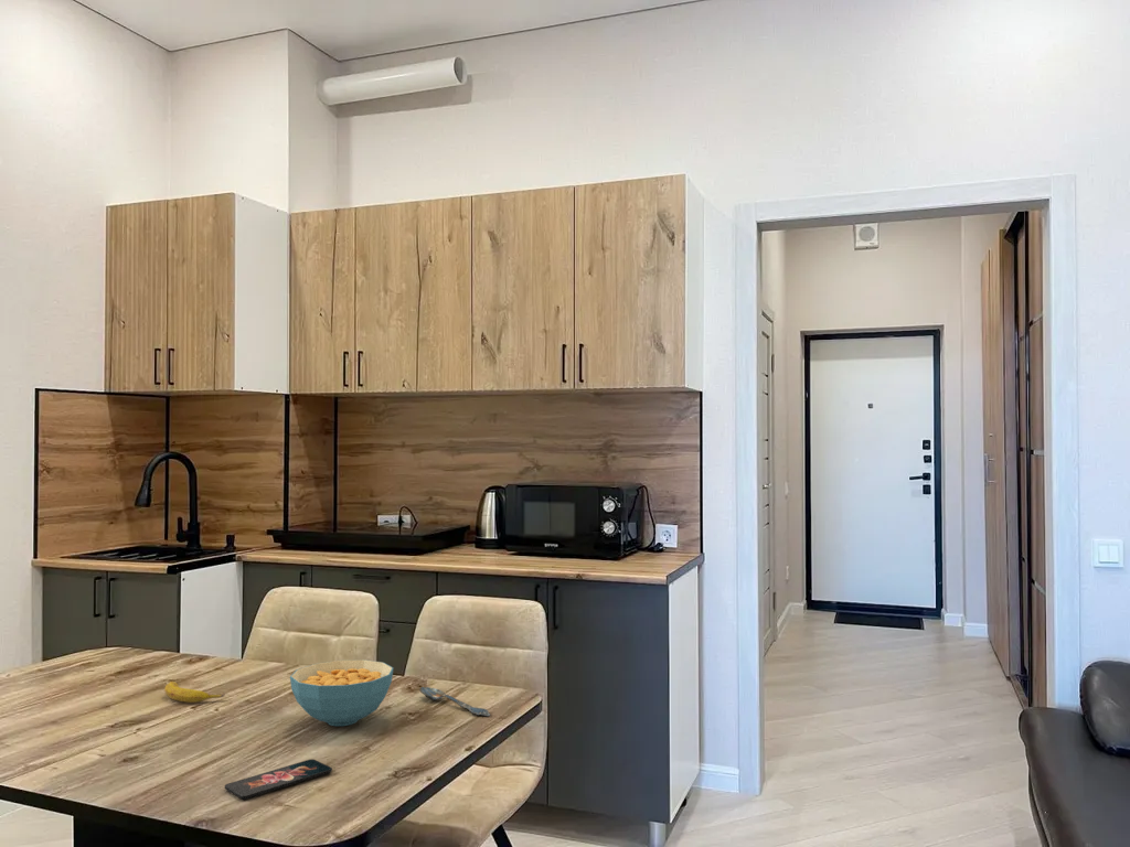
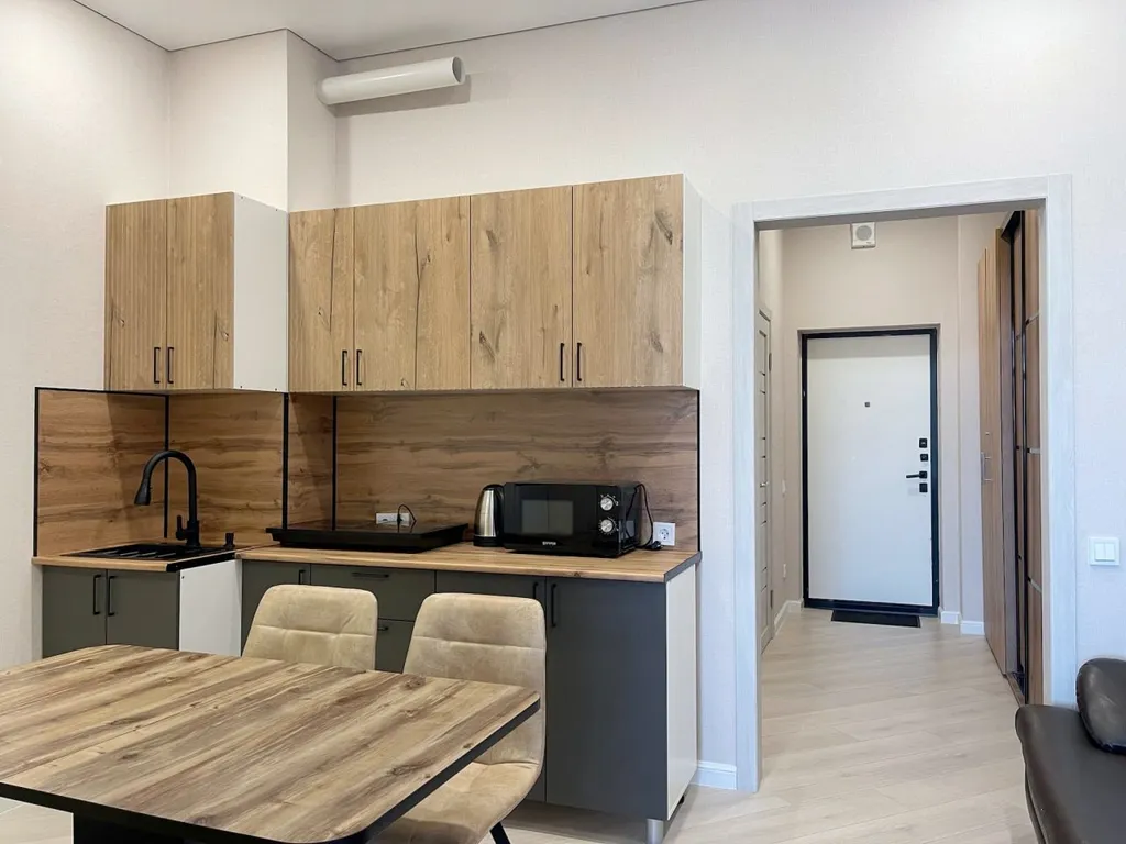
- spoon [418,686,491,717]
- banana [163,680,227,704]
- smartphone [224,758,333,801]
- cereal bowl [289,658,394,727]
